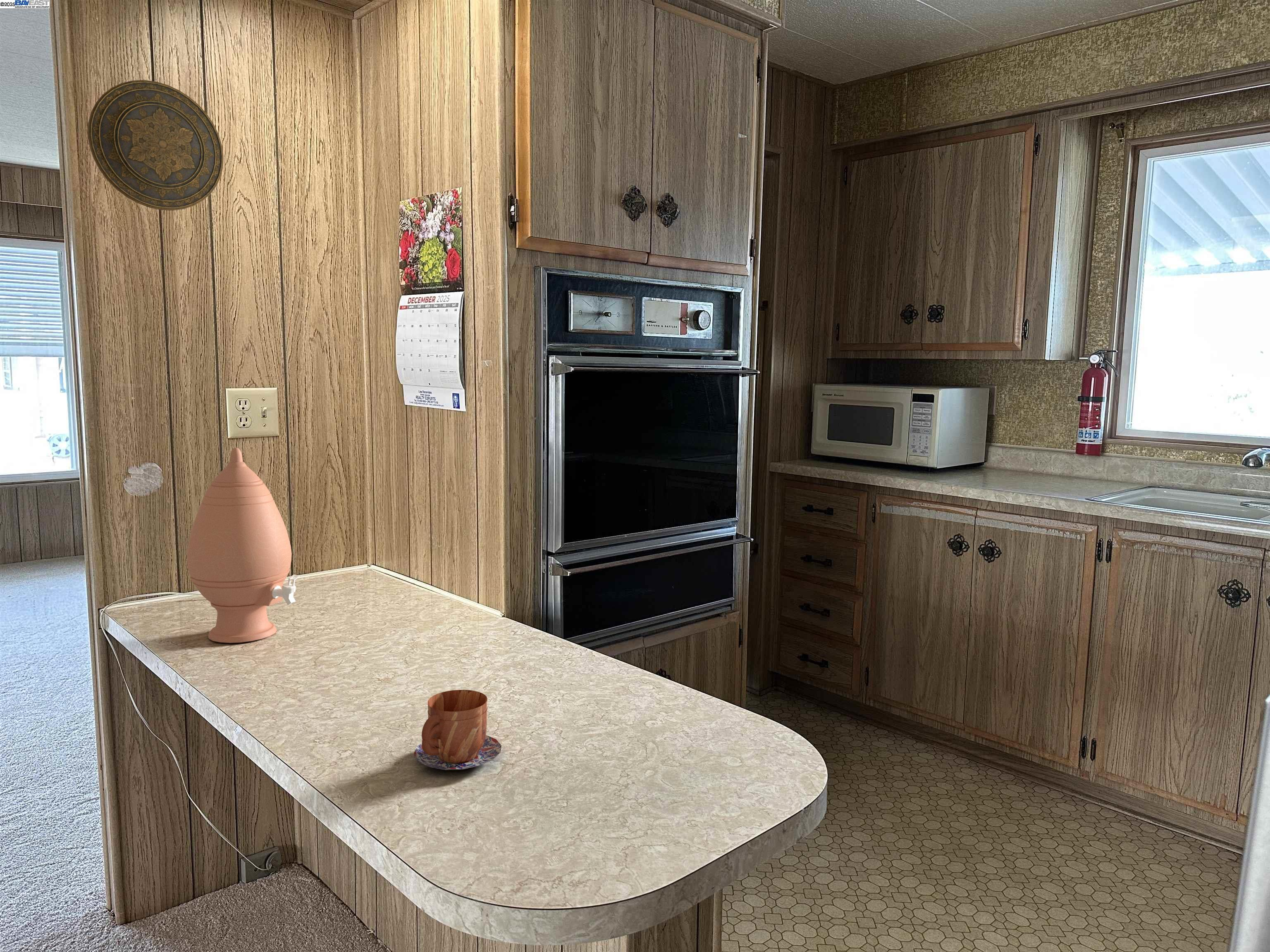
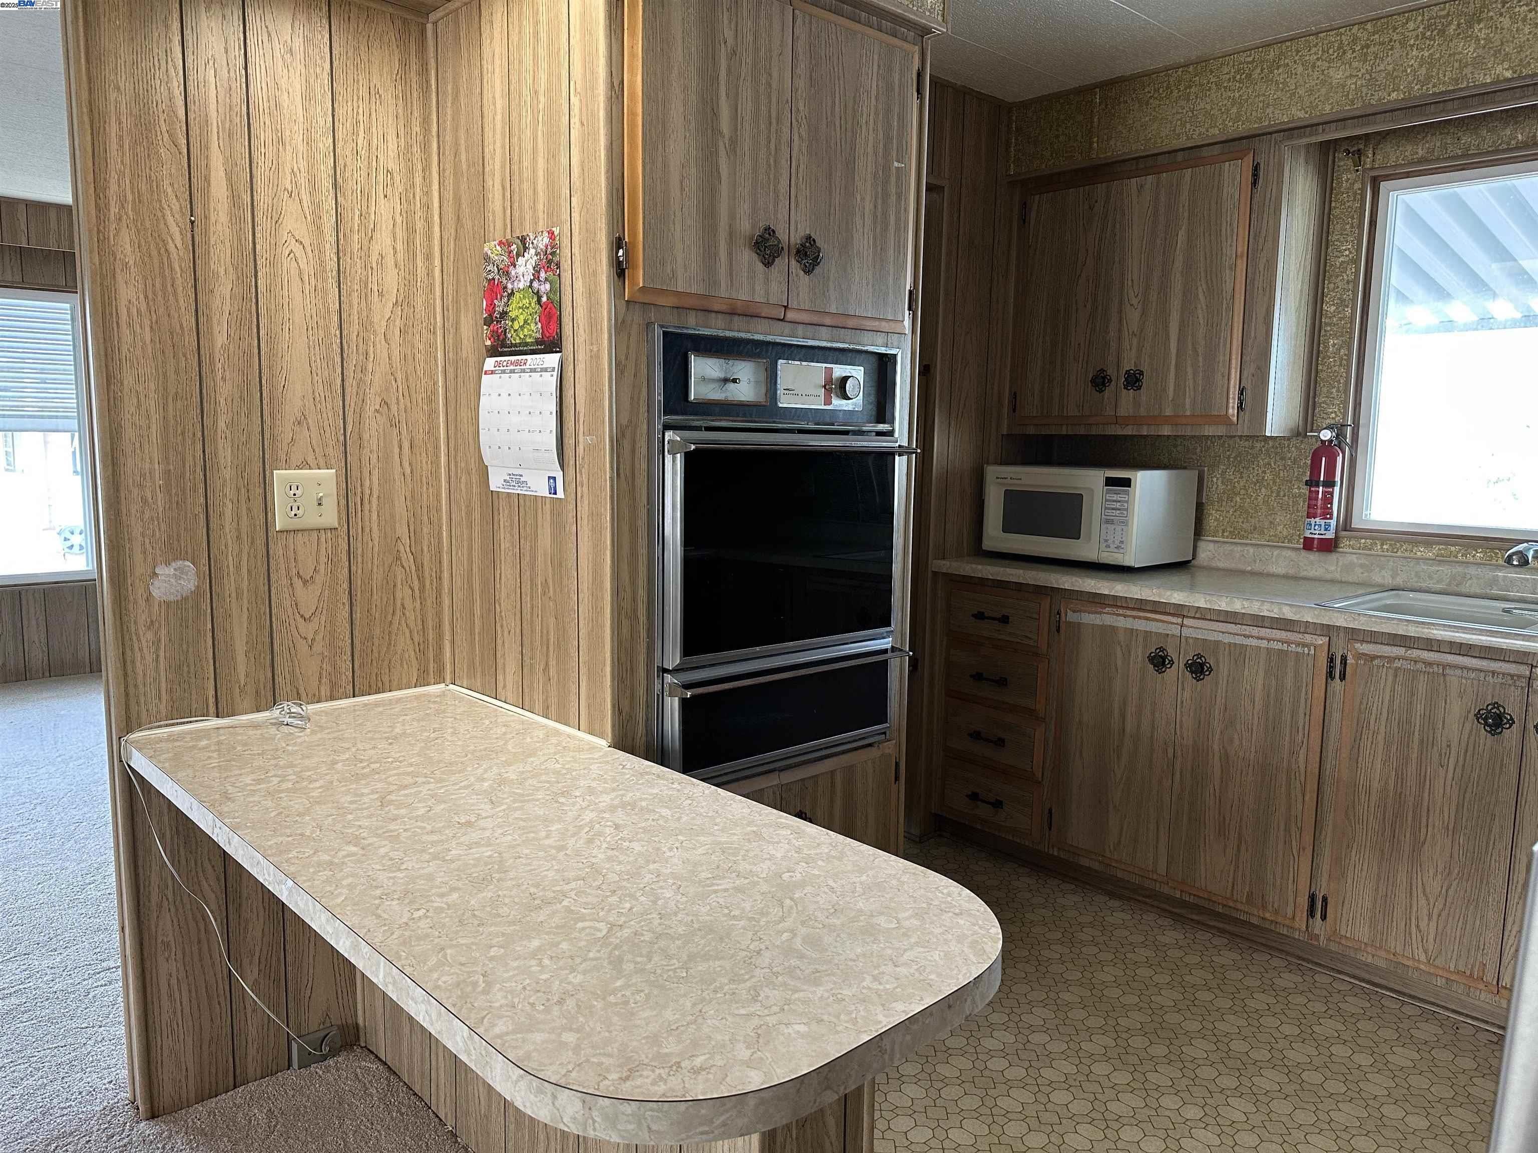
- mug [413,689,502,771]
- vase [186,447,300,643]
- decorative plate [87,80,224,211]
